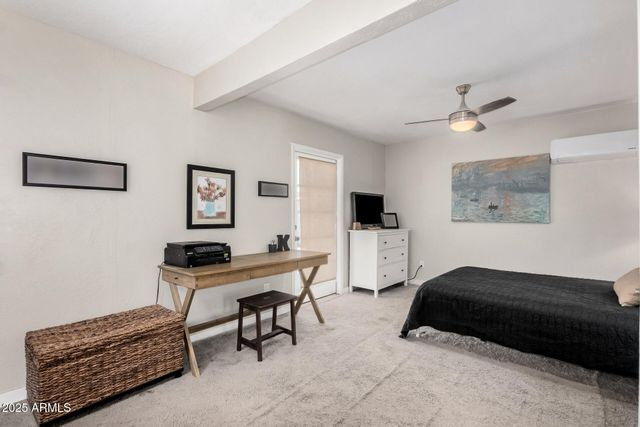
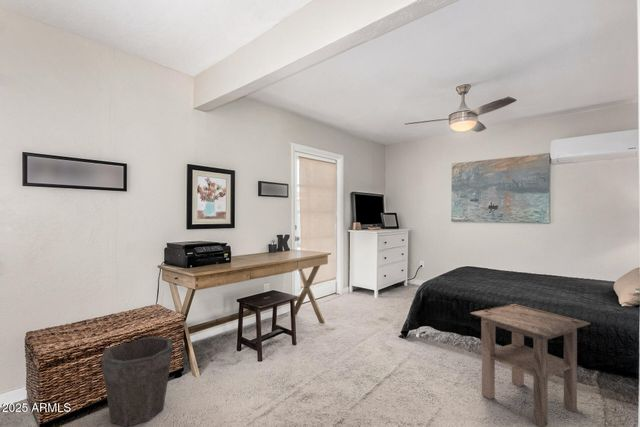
+ side table [469,303,592,427]
+ waste bin [100,335,174,427]
